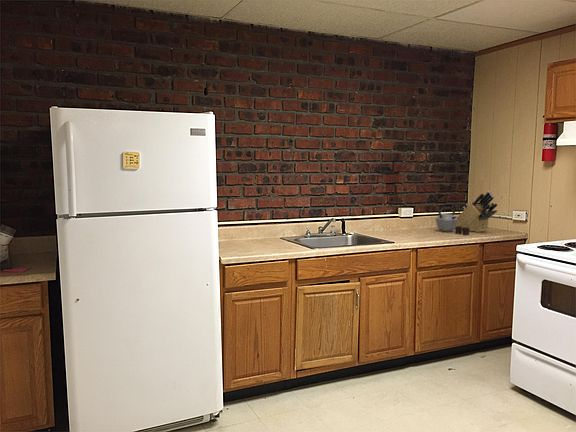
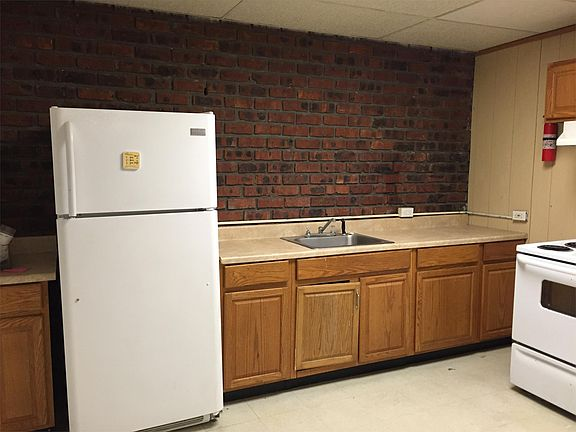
- kettle [435,206,470,236]
- knife block [455,190,499,233]
